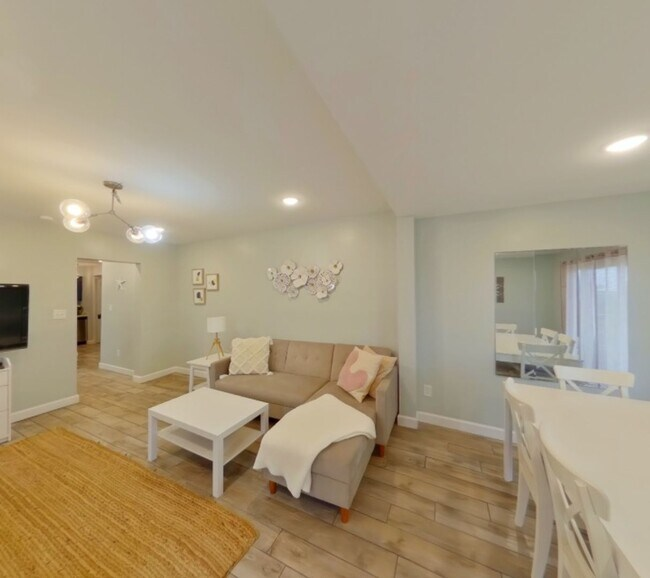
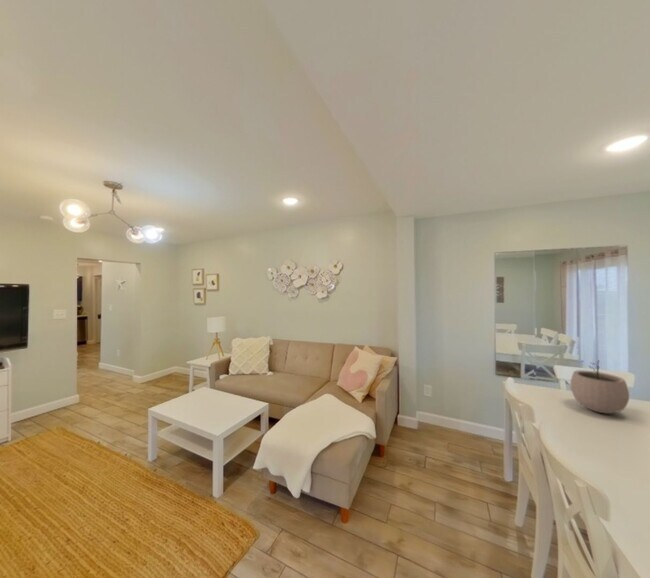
+ plant pot [569,359,630,414]
